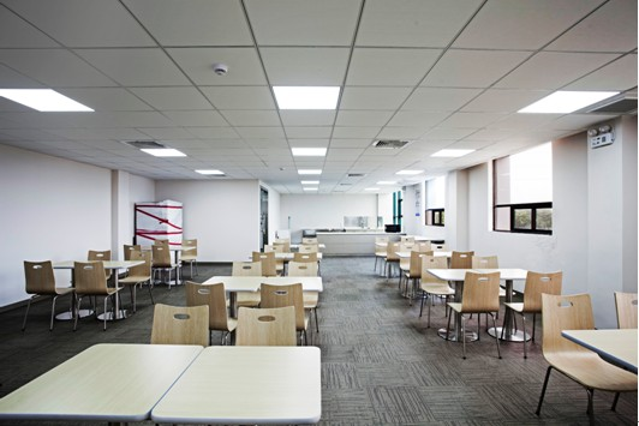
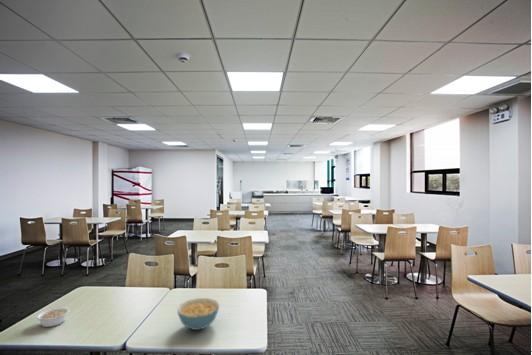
+ legume [35,307,71,328]
+ cereal bowl [176,297,220,331]
